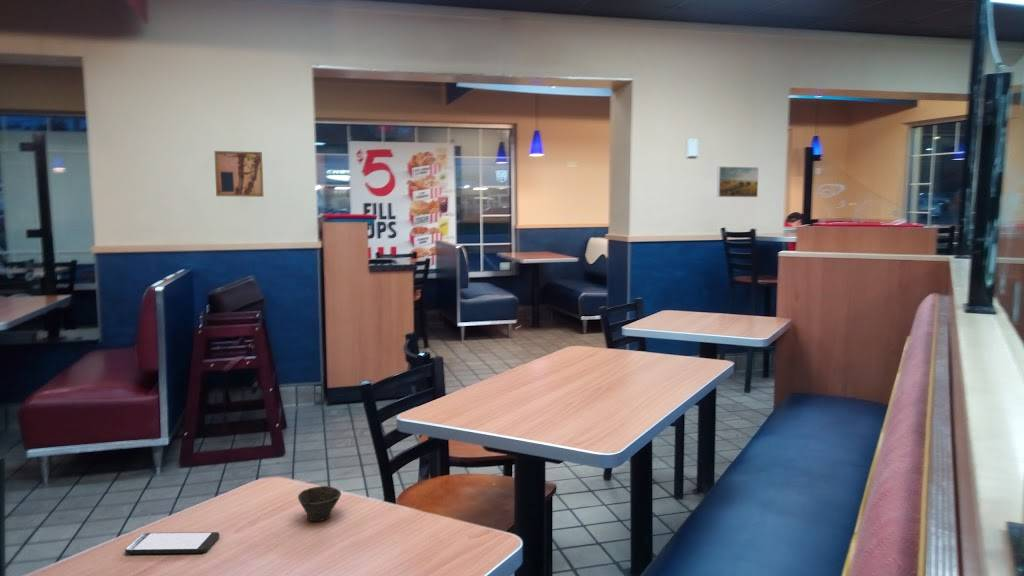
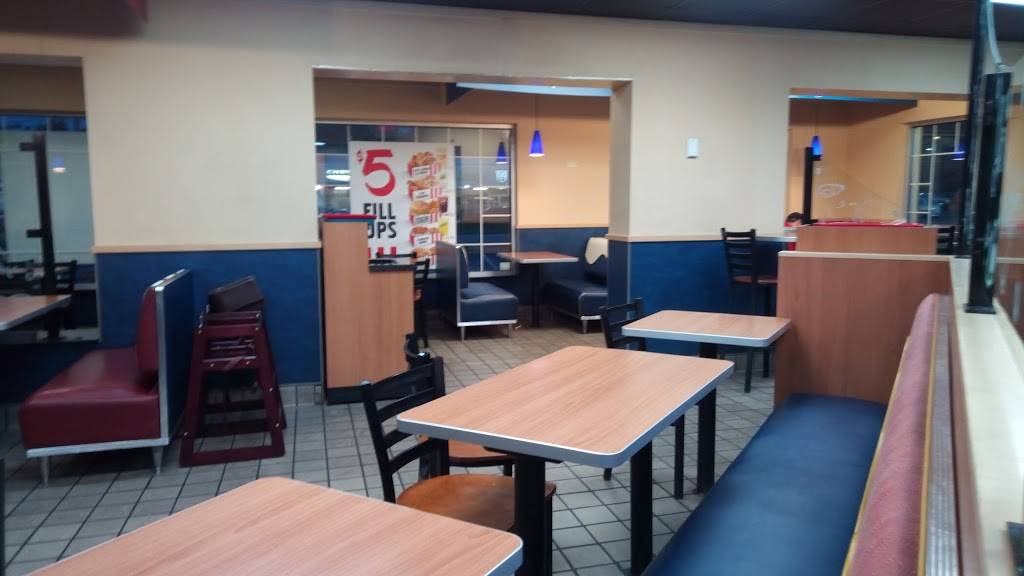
- smartphone [124,531,220,555]
- cup [297,485,342,522]
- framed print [716,166,759,198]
- wall art [213,150,265,198]
